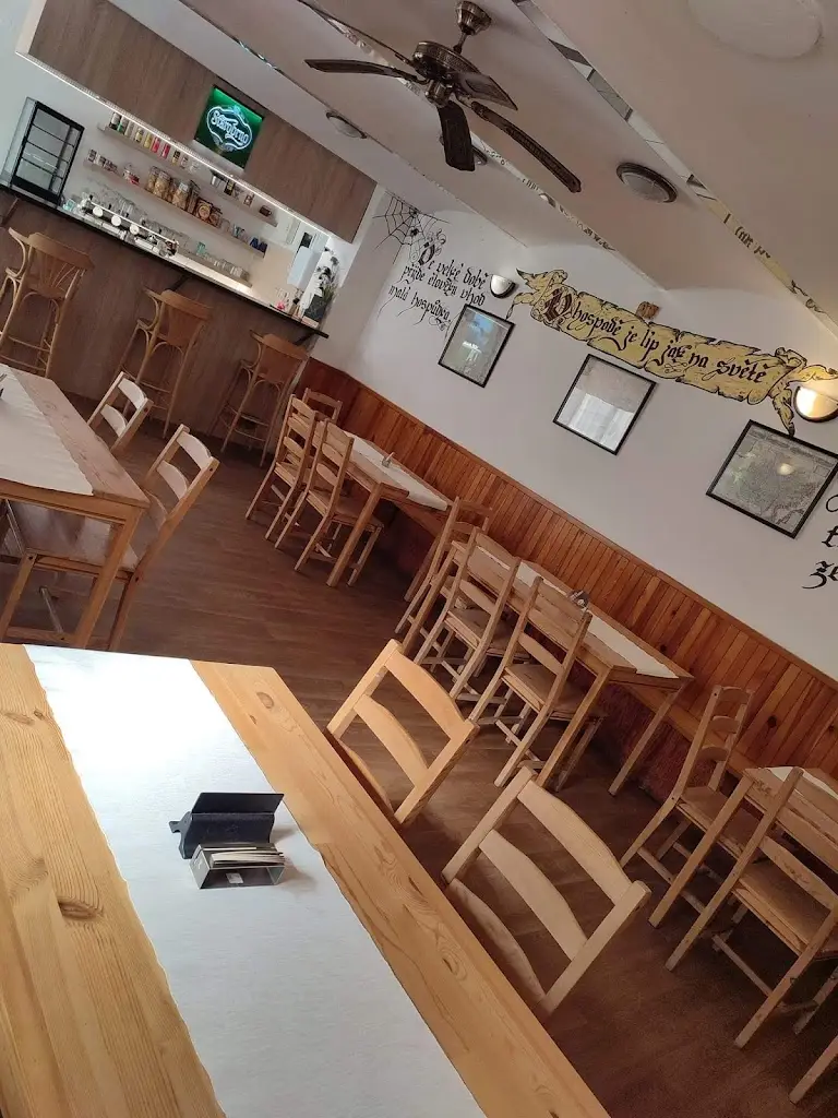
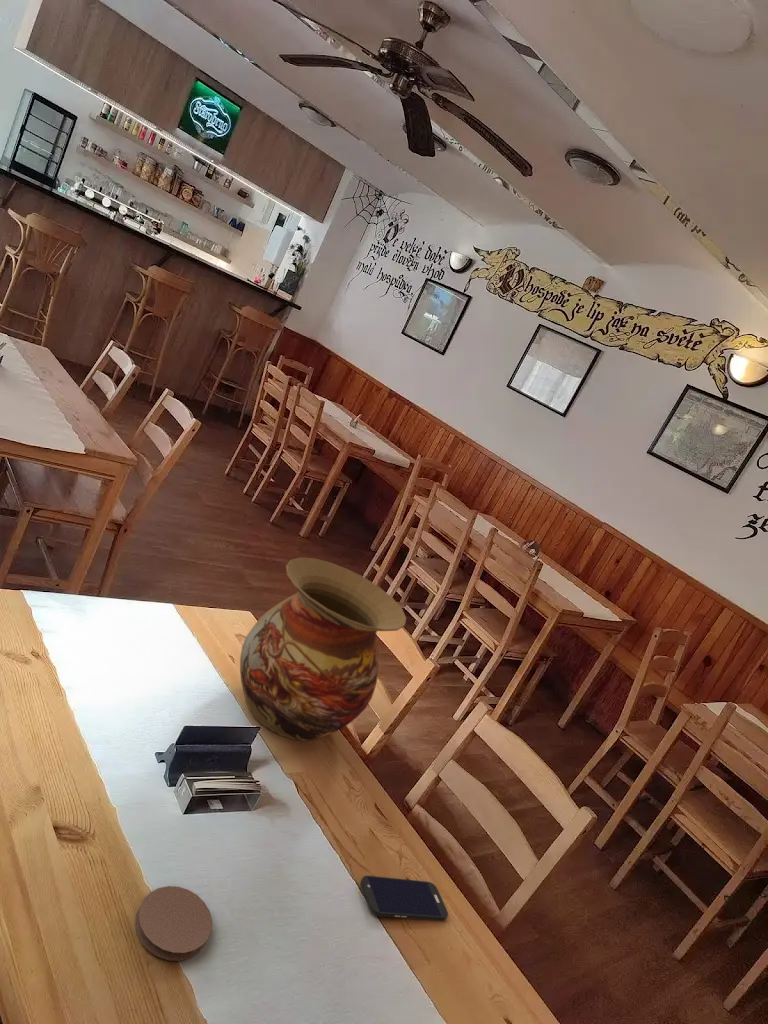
+ vase [239,557,407,742]
+ smartphone [360,875,449,922]
+ coaster [134,885,213,962]
